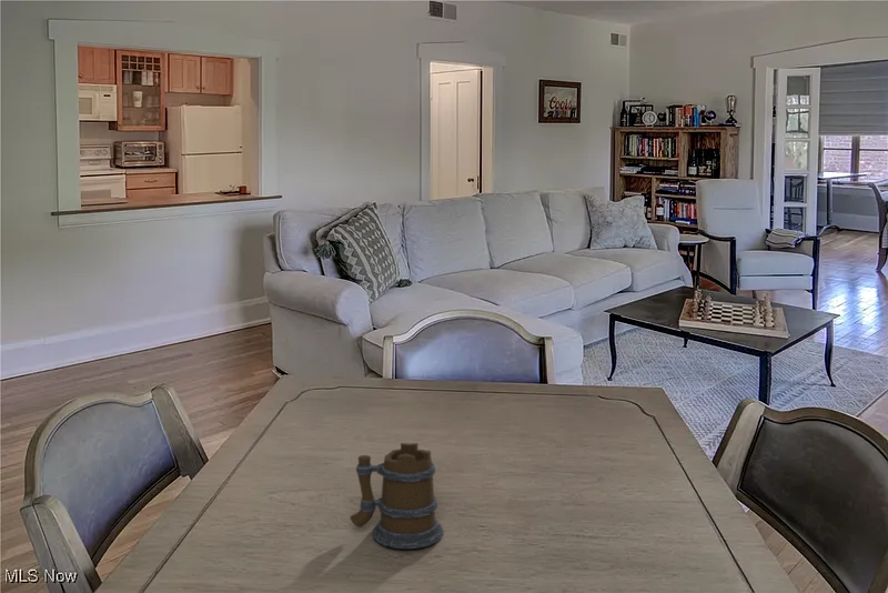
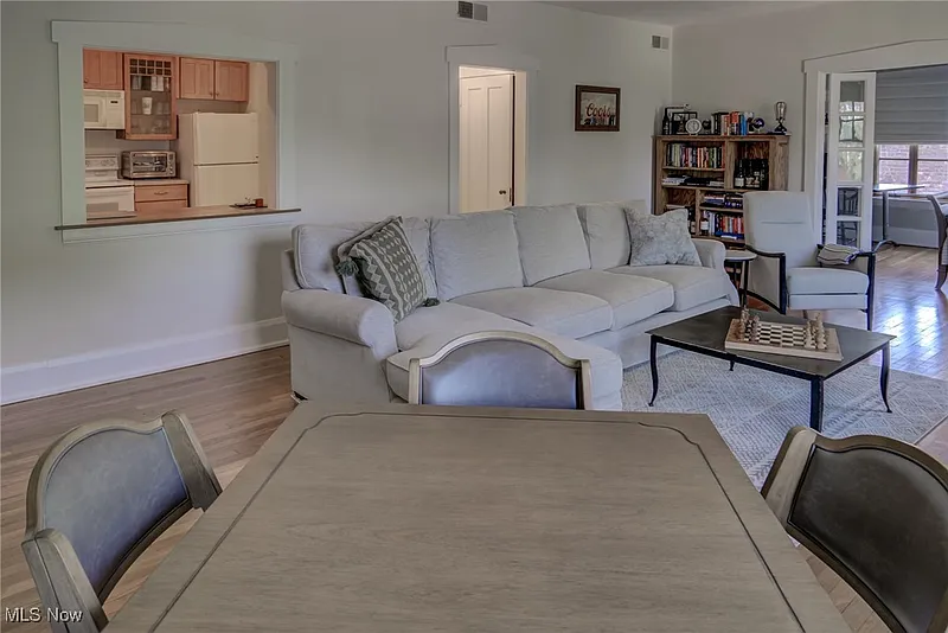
- mug [349,442,445,550]
